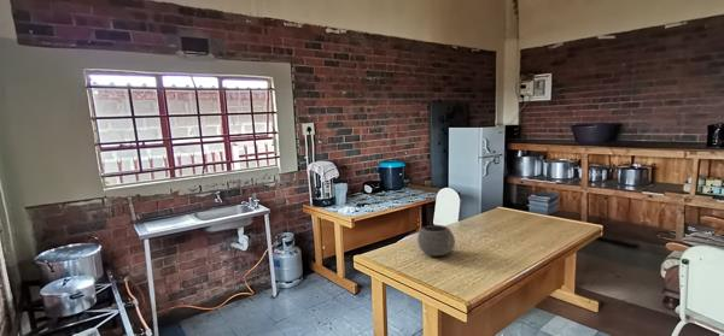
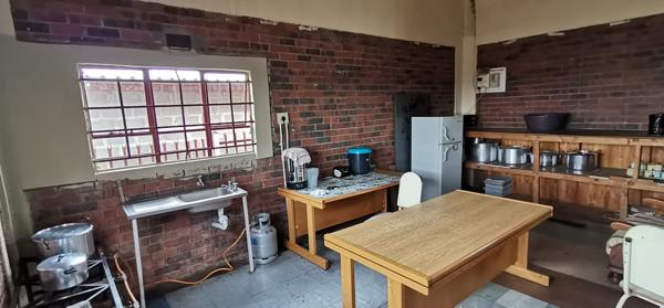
- bowl [416,224,456,258]
